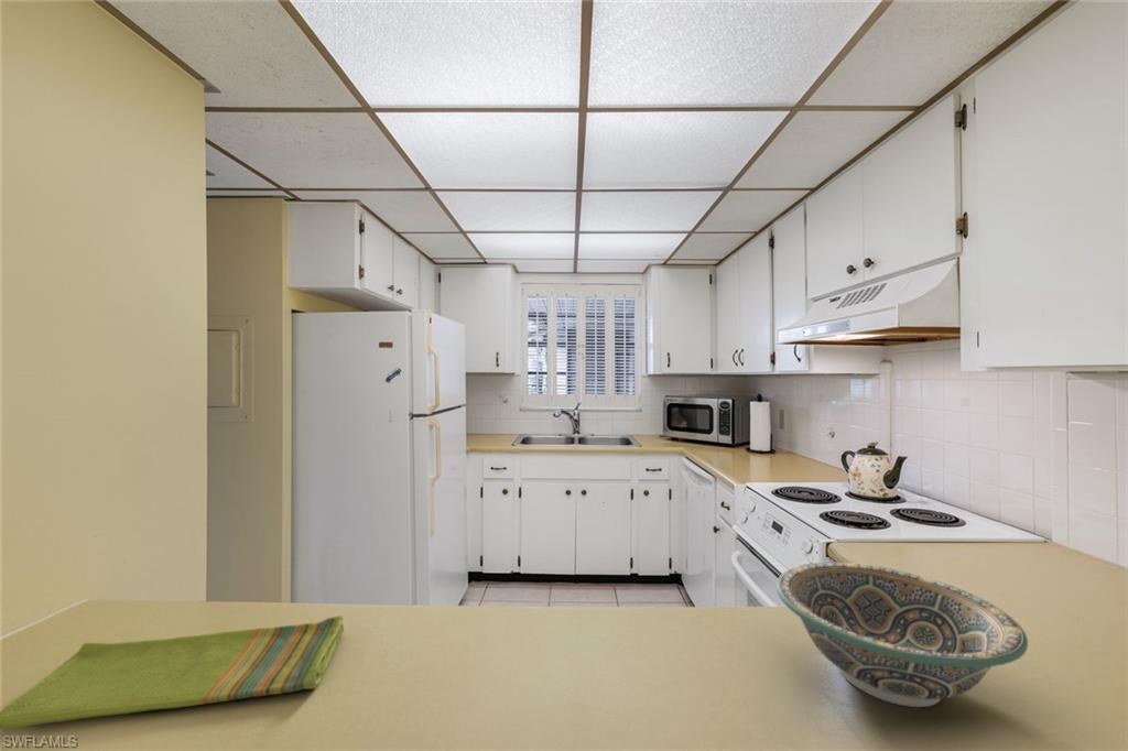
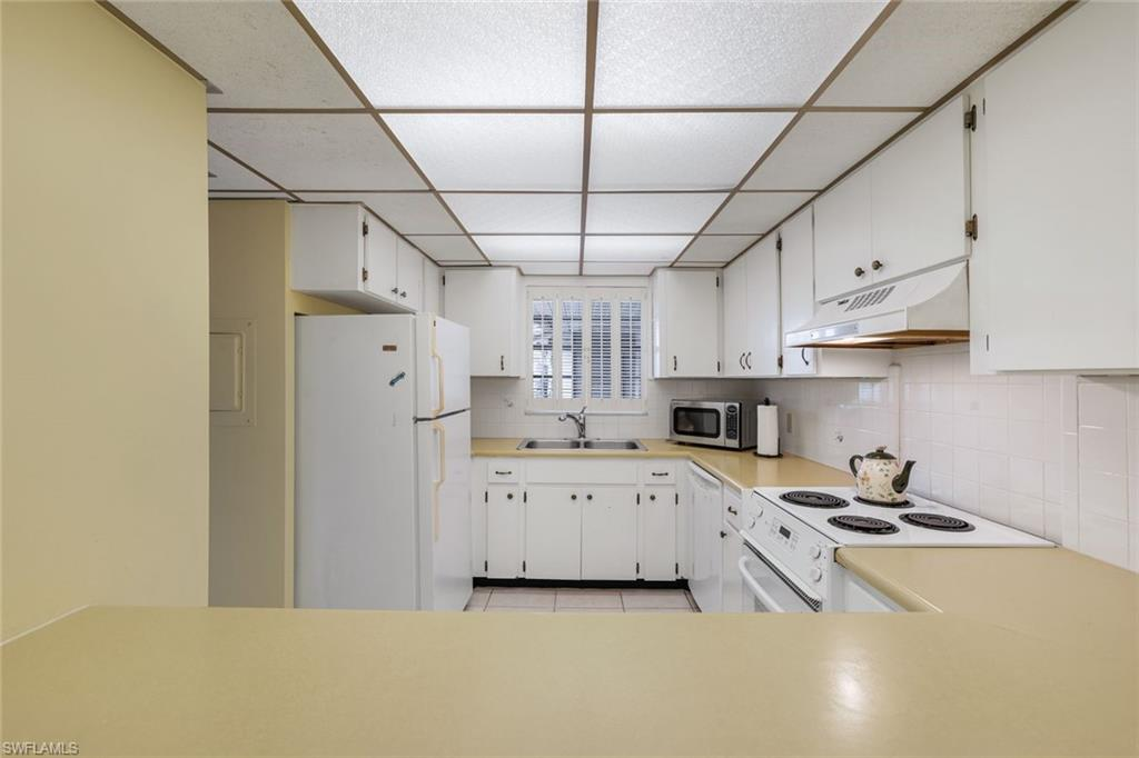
- dish towel [0,614,345,731]
- bowl [776,562,1029,708]
